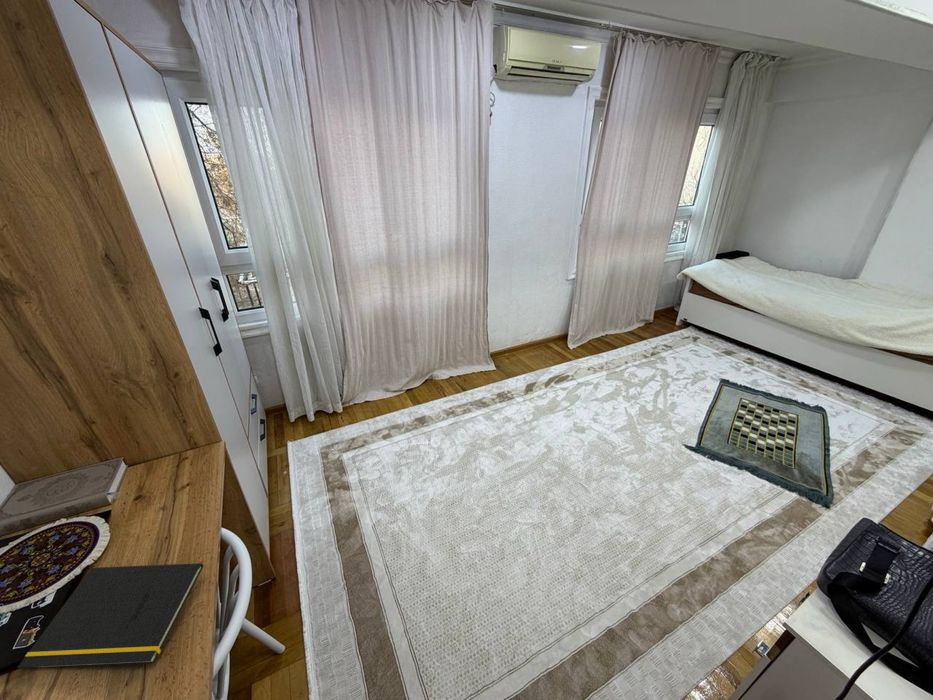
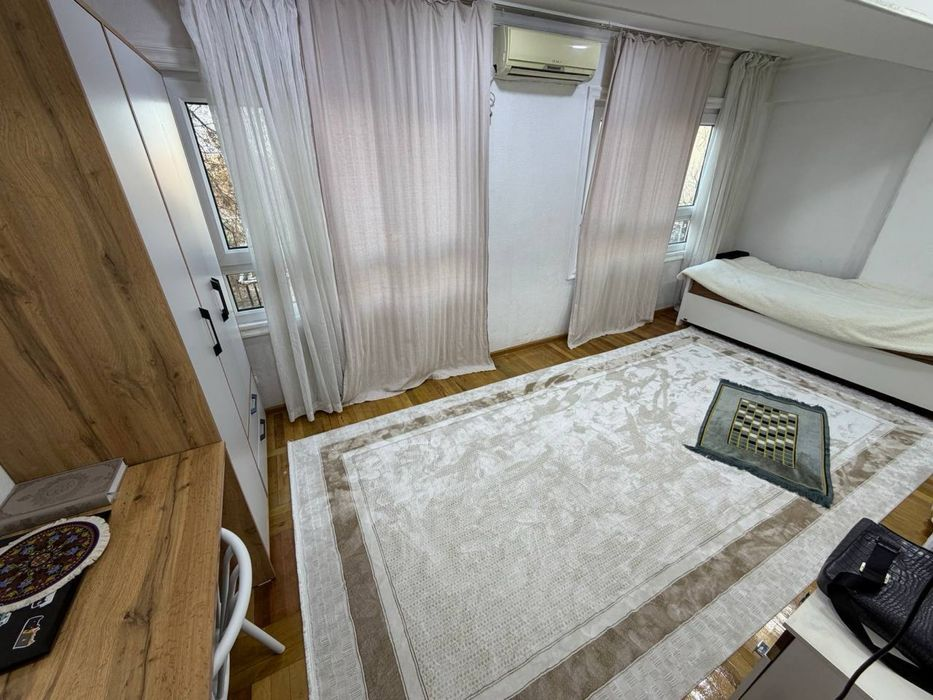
- notepad [17,562,204,669]
